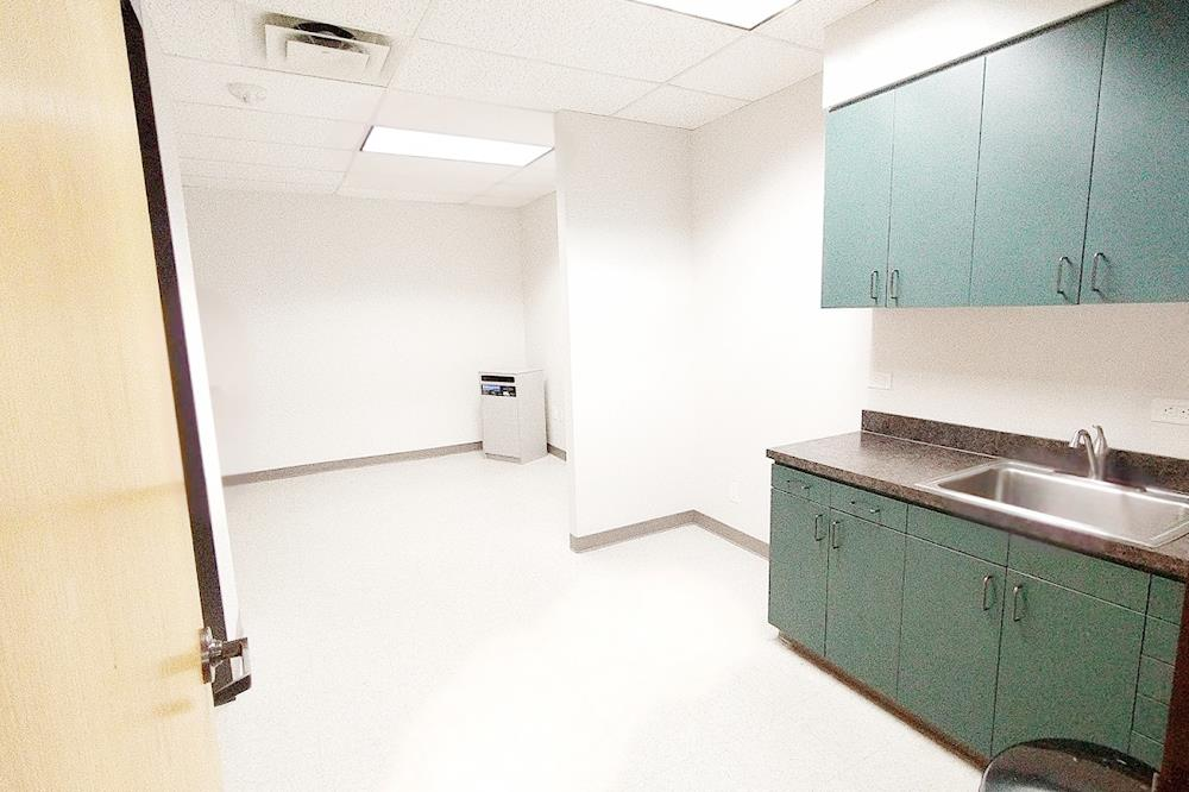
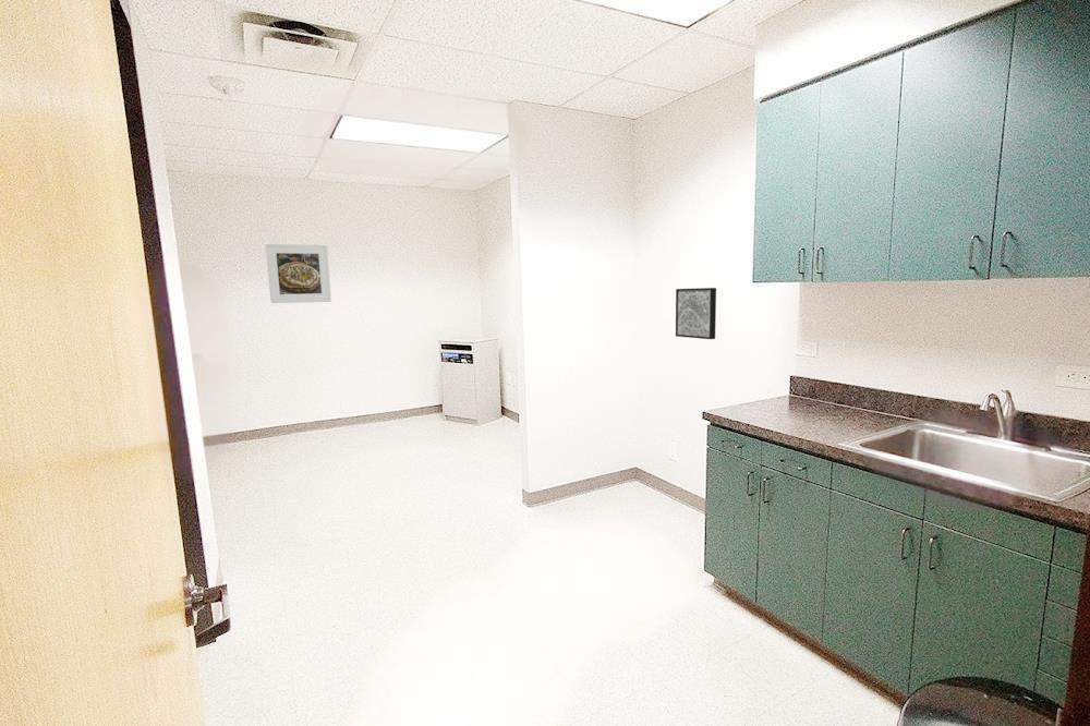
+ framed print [265,243,332,304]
+ wall art [675,287,717,340]
